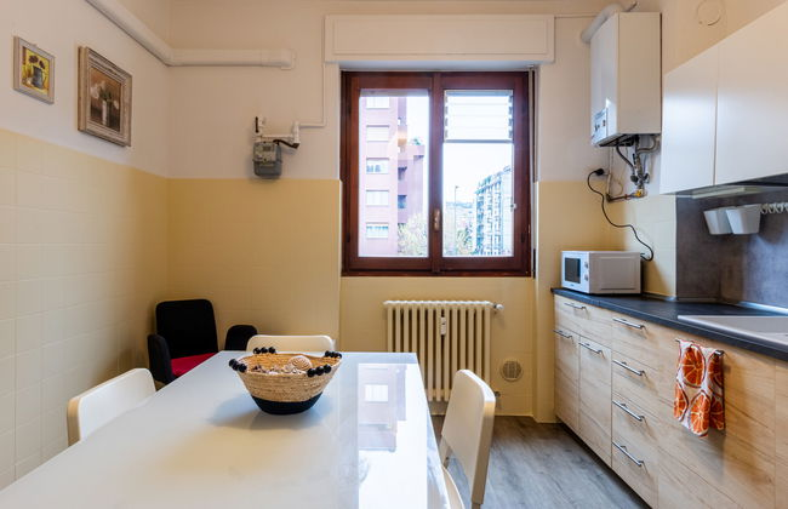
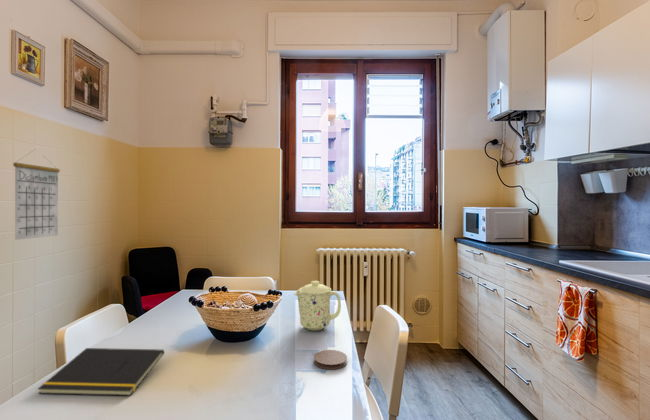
+ coaster [313,349,348,370]
+ calendar [12,149,61,241]
+ notepad [37,347,165,397]
+ mug [293,280,342,331]
